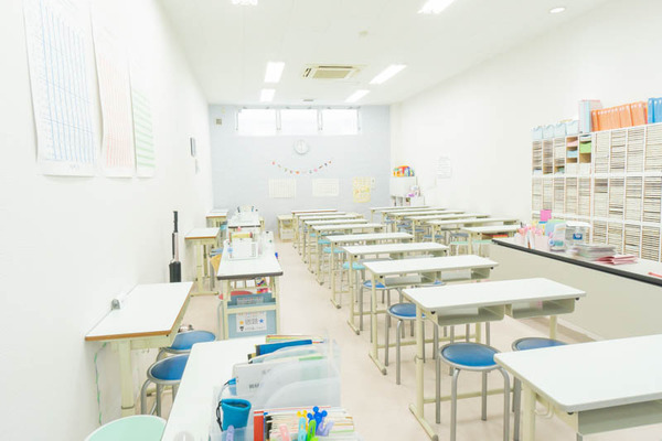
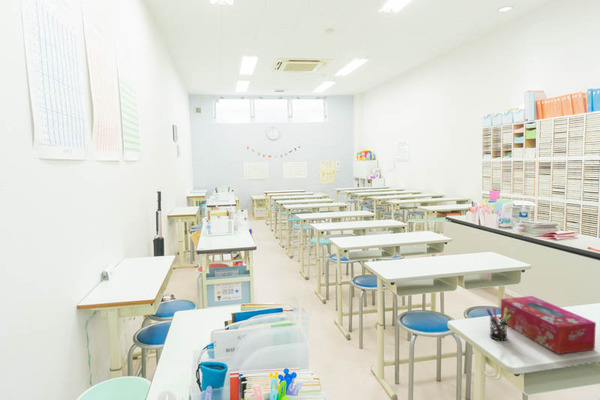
+ pen holder [485,307,511,341]
+ tissue box [500,295,597,355]
